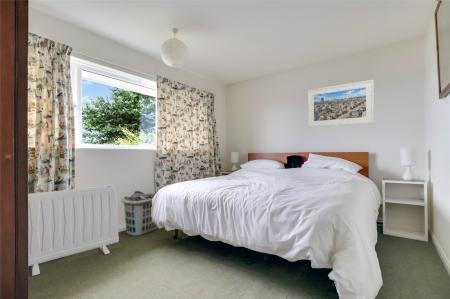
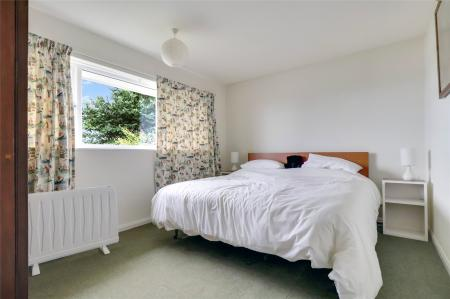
- clothes hamper [120,190,159,237]
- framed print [307,79,375,128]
